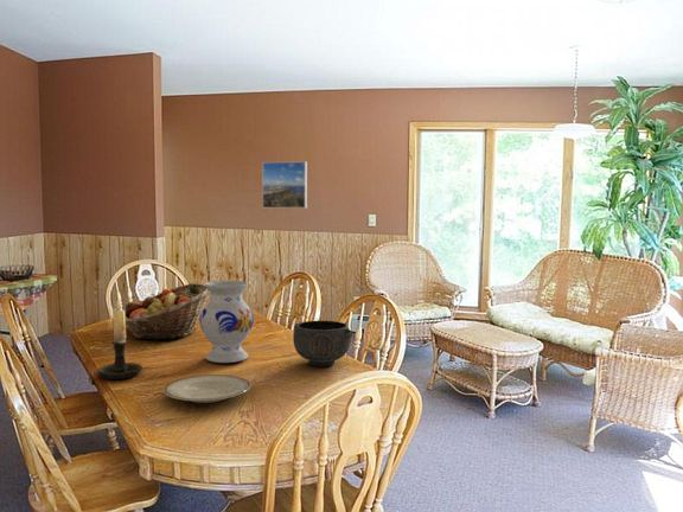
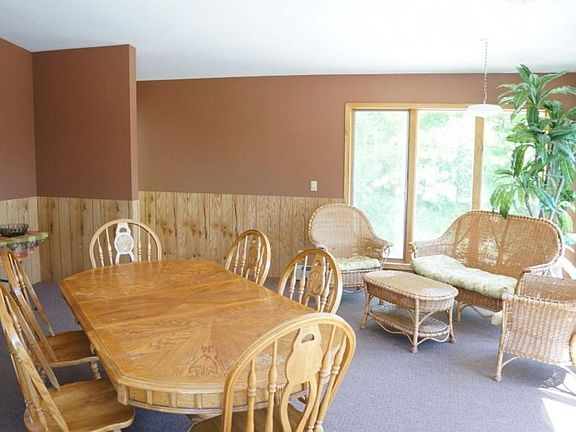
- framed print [261,160,308,210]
- fruit basket [123,282,210,340]
- plate [164,373,251,404]
- vase [198,280,255,364]
- candle holder [96,297,143,380]
- bowl [292,320,352,367]
